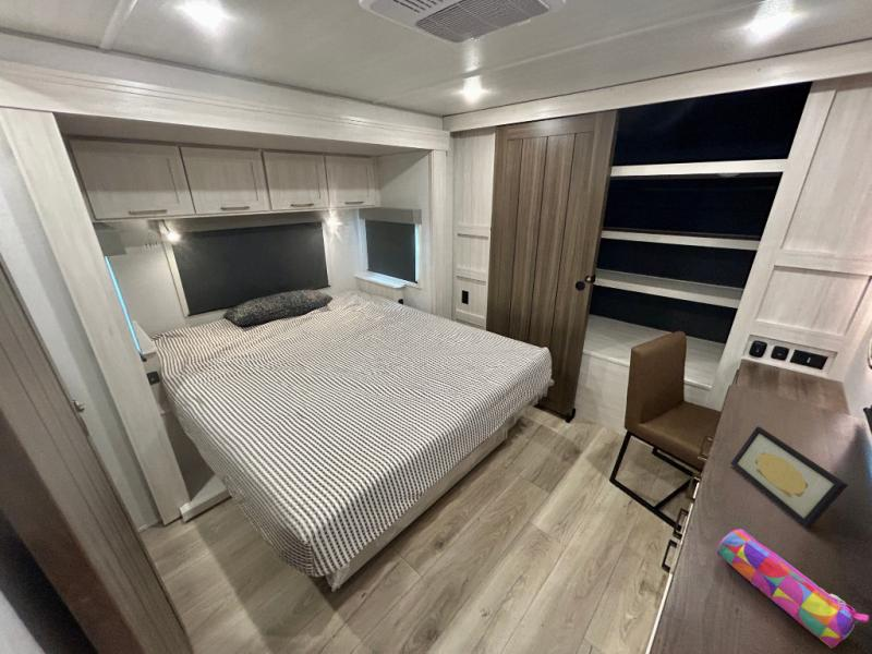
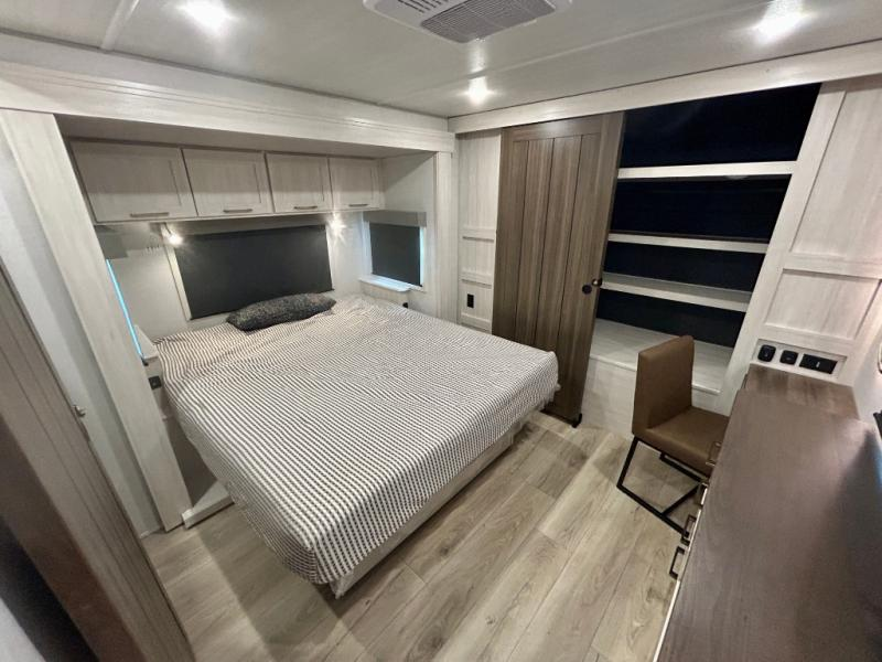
- picture frame [729,425,849,530]
- pencil case [715,528,870,649]
